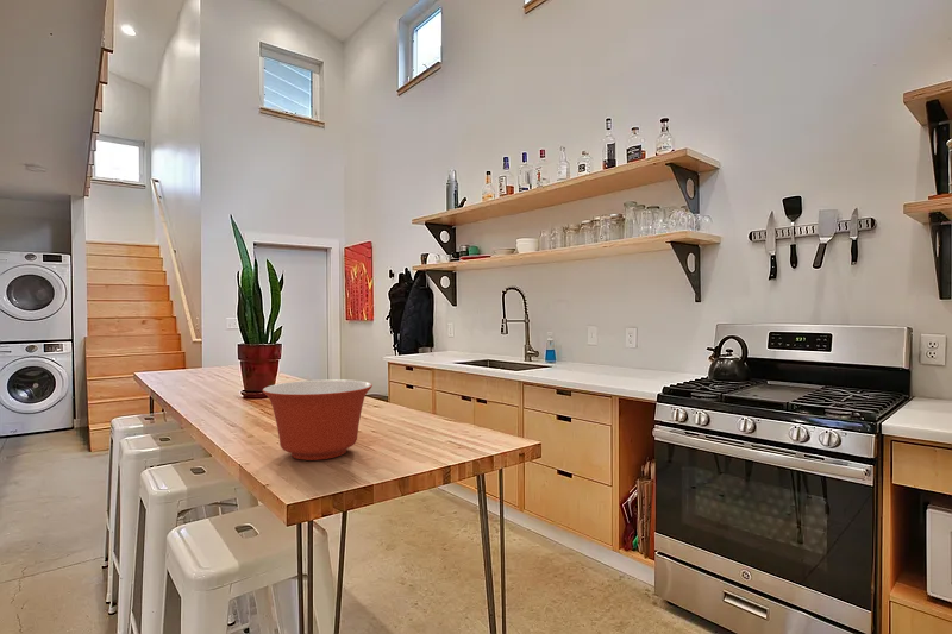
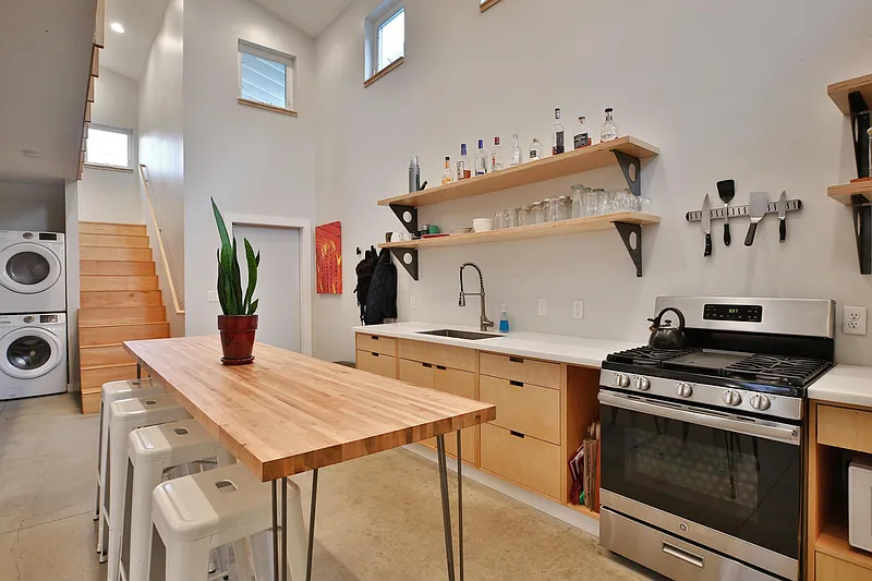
- mixing bowl [261,378,374,462]
